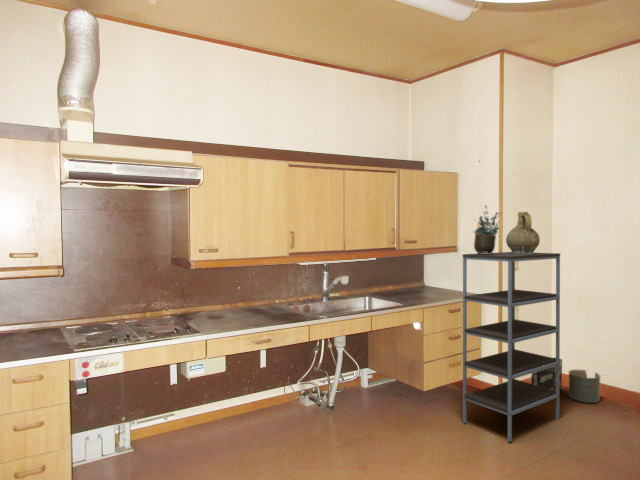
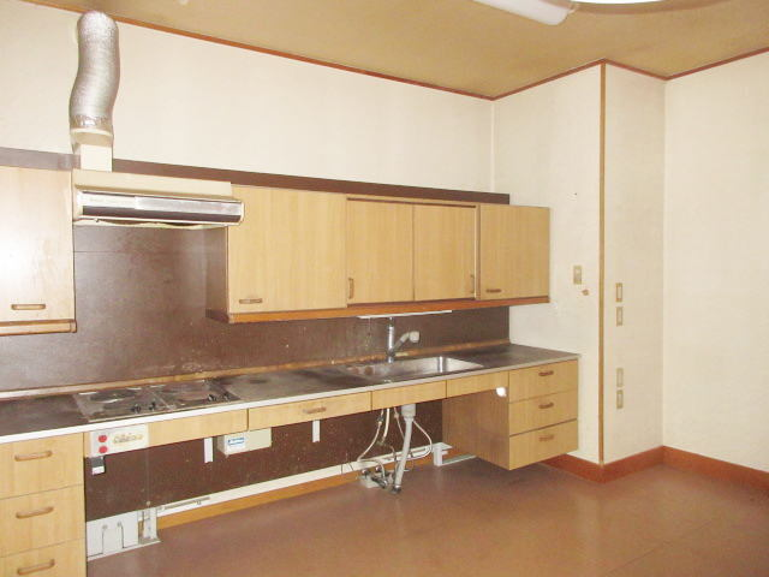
- ceramic jug [505,211,541,254]
- potted plant [472,204,503,254]
- shelving unit [462,251,561,443]
- box [530,356,563,391]
- planter [568,369,601,404]
